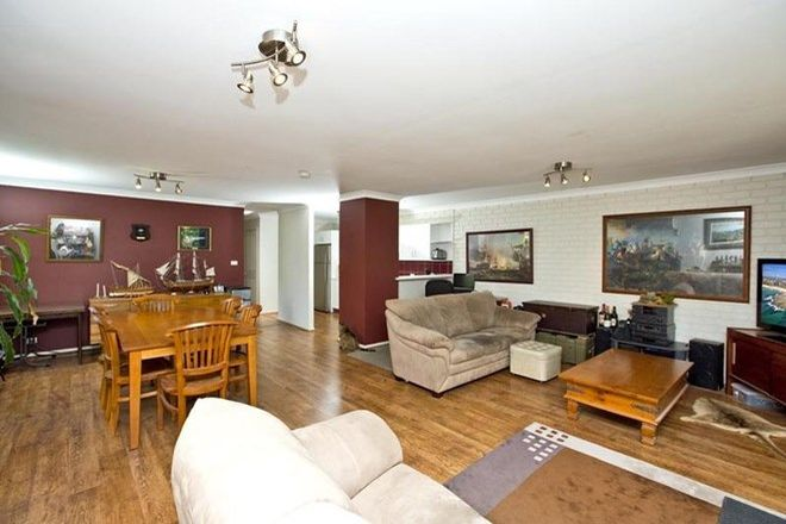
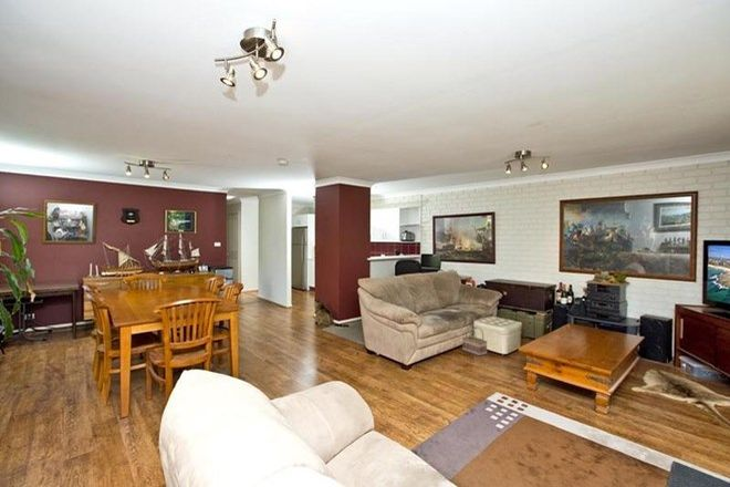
+ basket [461,325,489,358]
